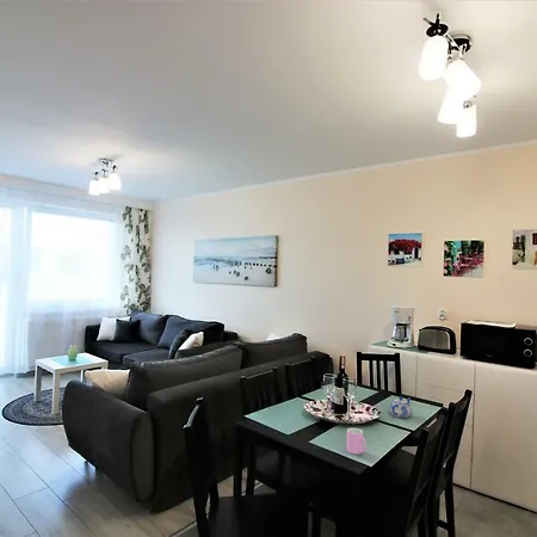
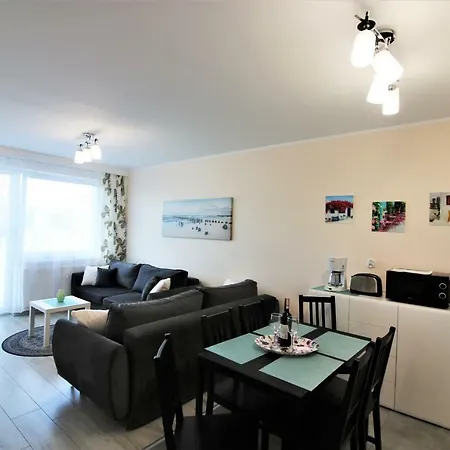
- cup [346,427,368,456]
- teapot [388,396,413,419]
